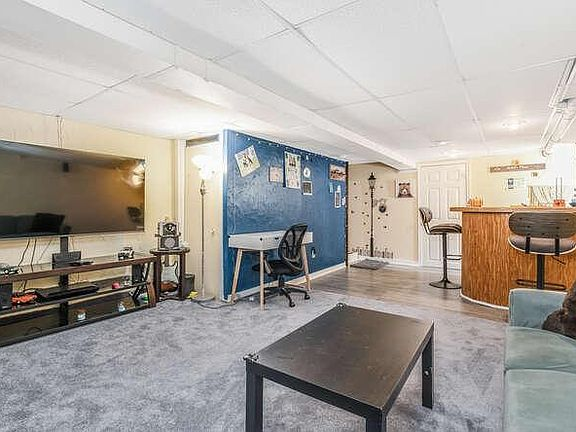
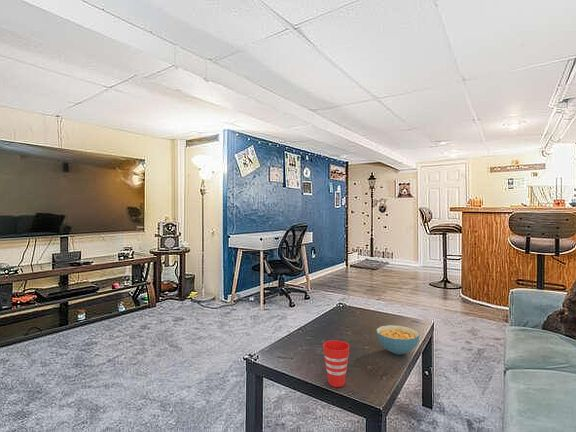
+ cereal bowl [376,324,420,356]
+ cup [322,339,350,388]
